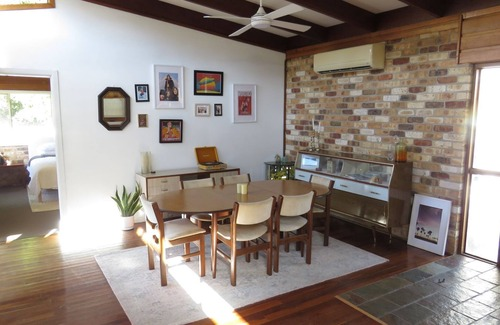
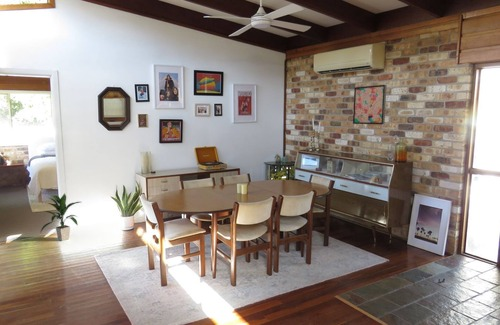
+ wall art [352,84,388,125]
+ indoor plant [39,192,81,242]
